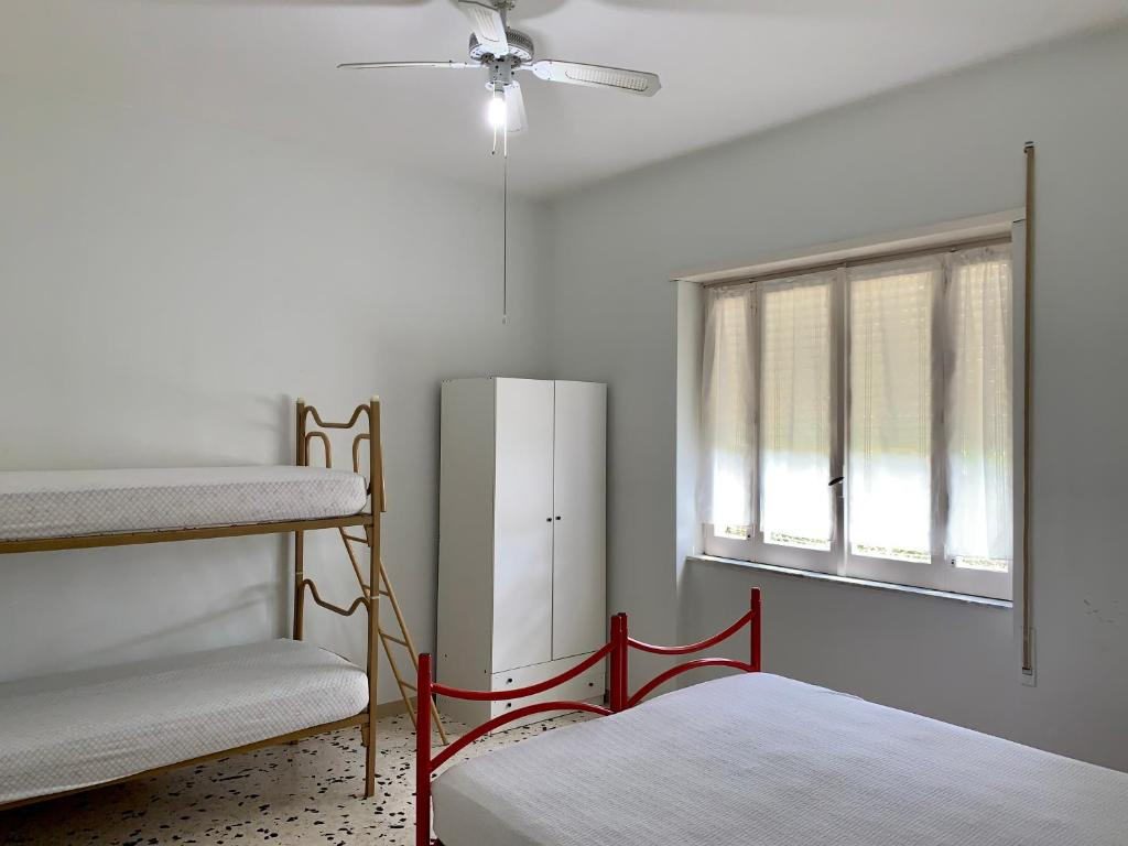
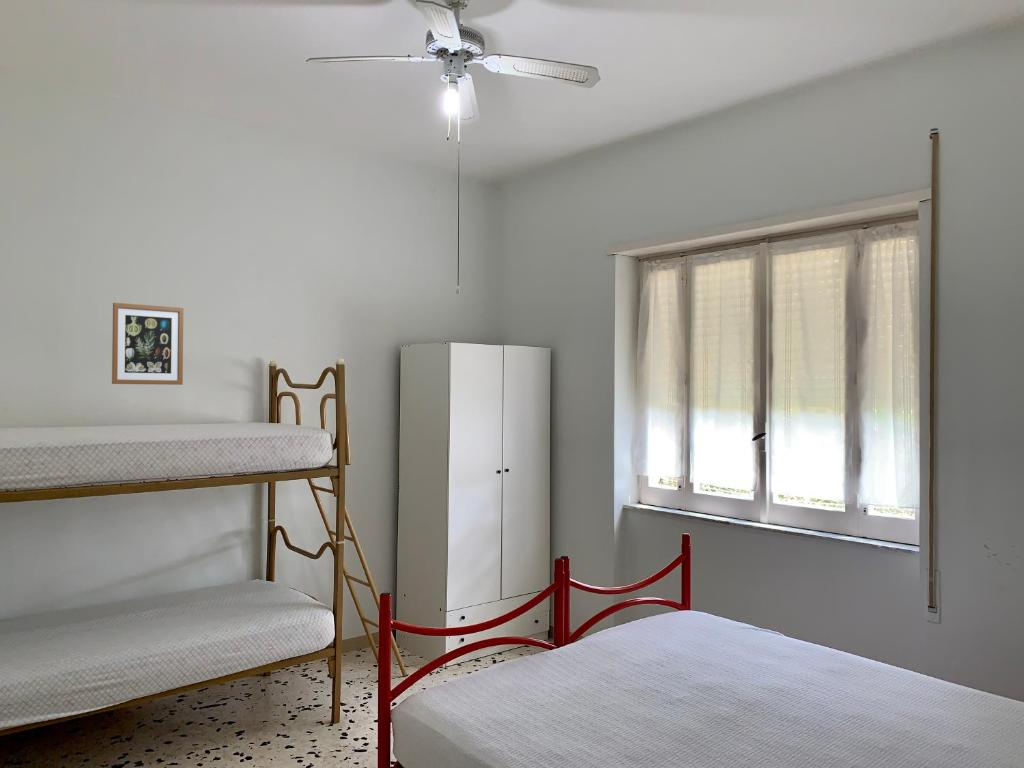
+ wall art [111,302,184,386]
